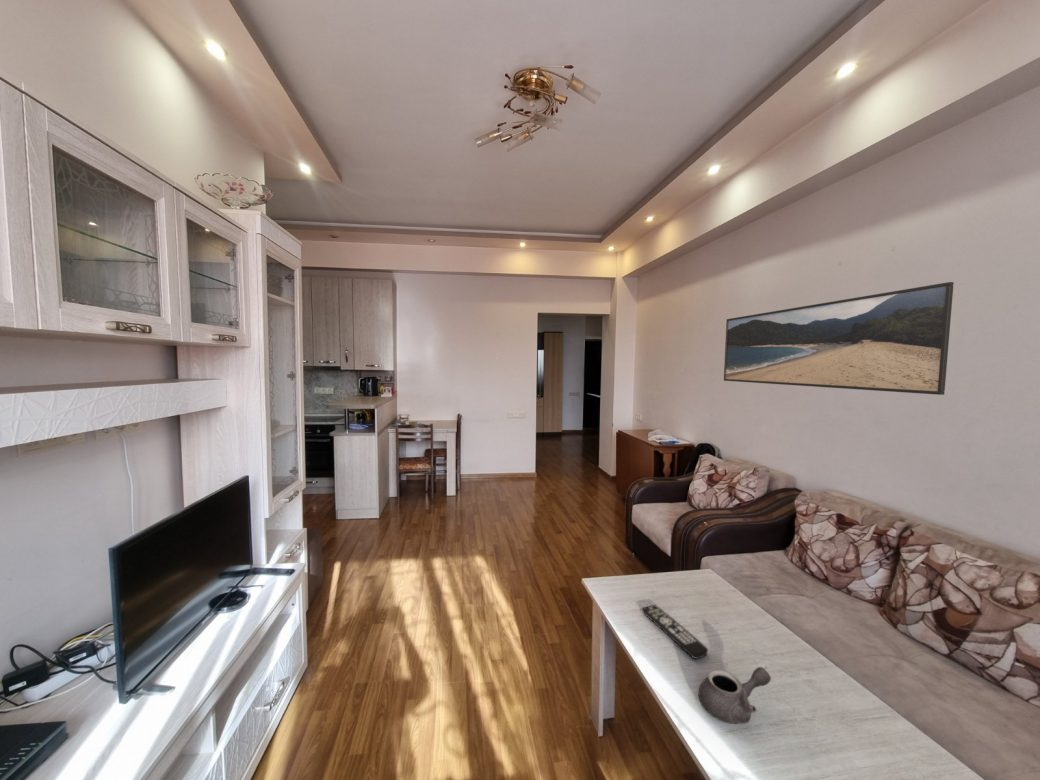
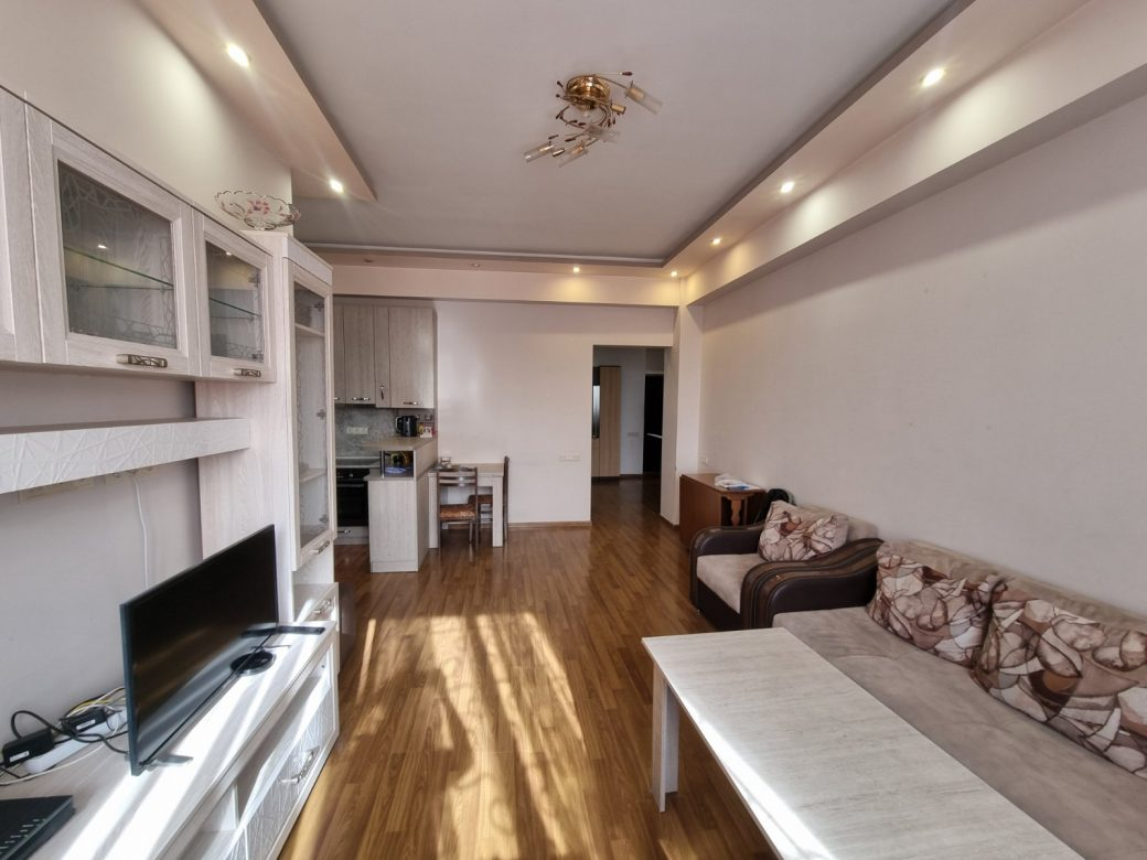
- remote control [641,604,709,660]
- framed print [723,281,955,396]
- teapot [698,666,772,725]
